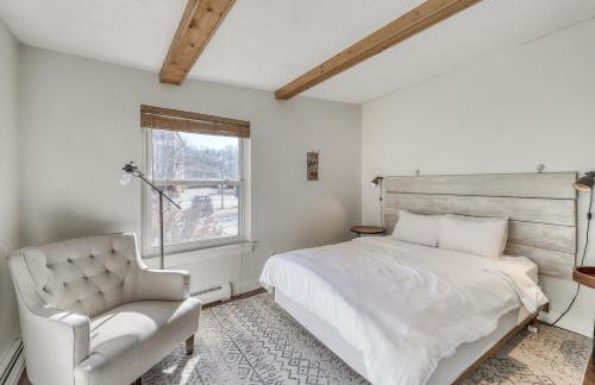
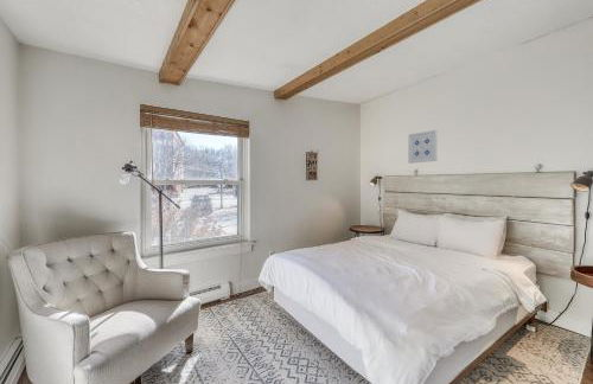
+ wall art [407,129,439,165]
